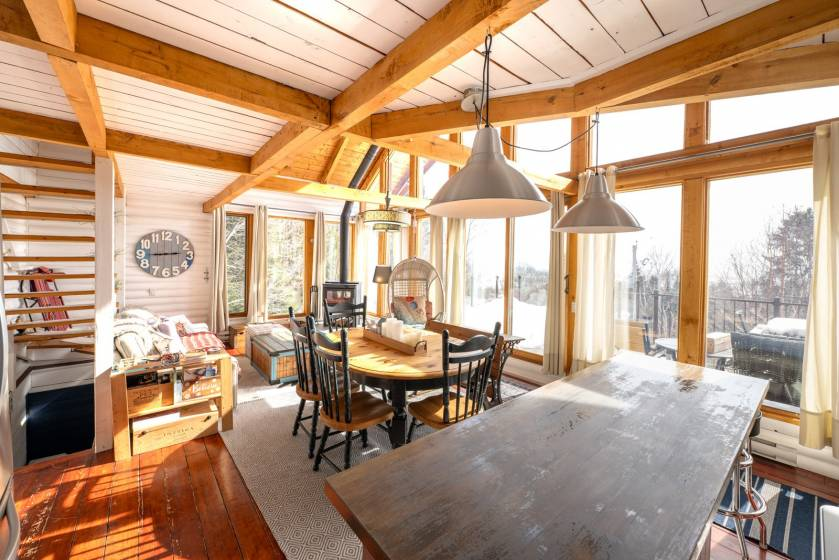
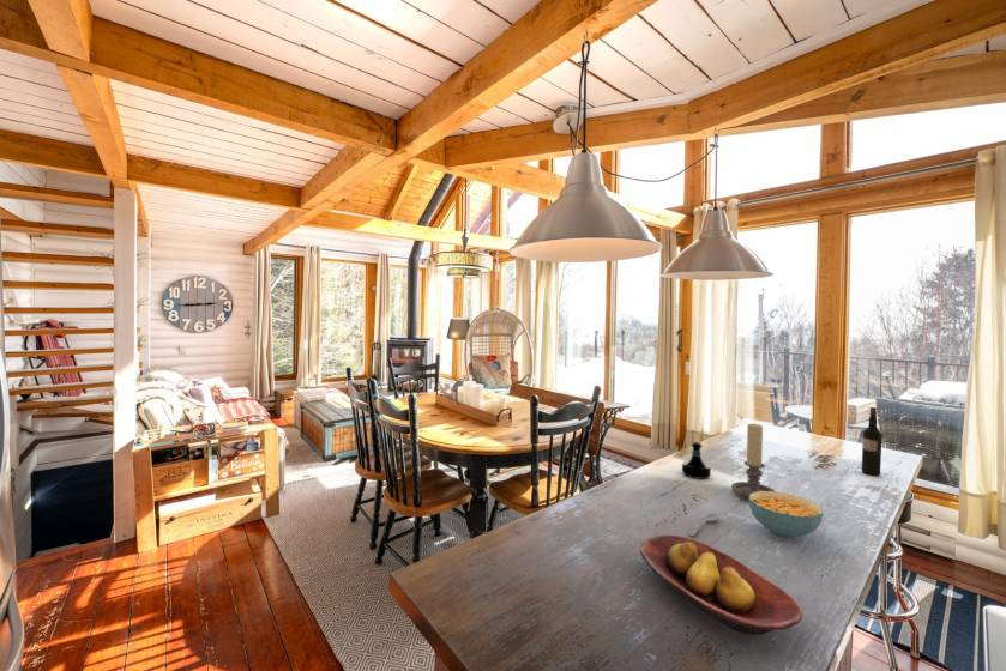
+ wine bottle [861,405,884,477]
+ fruit bowl [639,533,803,636]
+ candle holder [730,422,776,501]
+ spoon [687,513,719,537]
+ tequila bottle [681,441,712,480]
+ cereal bowl [748,490,824,539]
